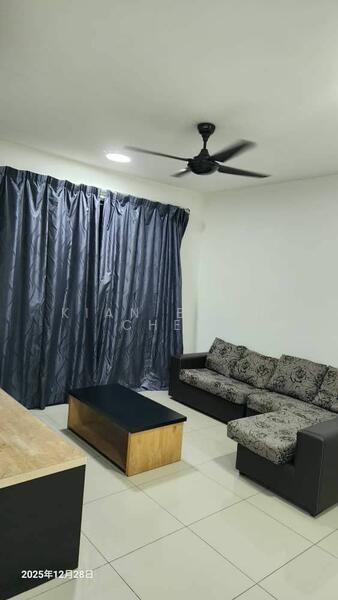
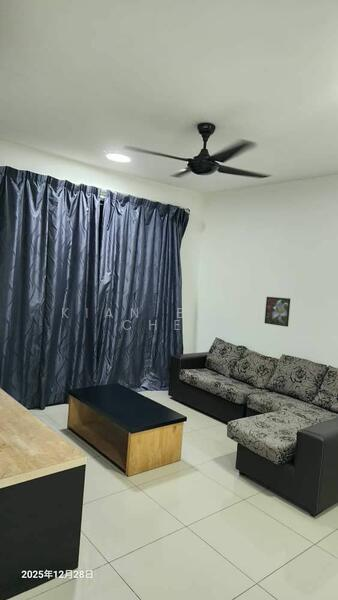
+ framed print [264,296,291,328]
